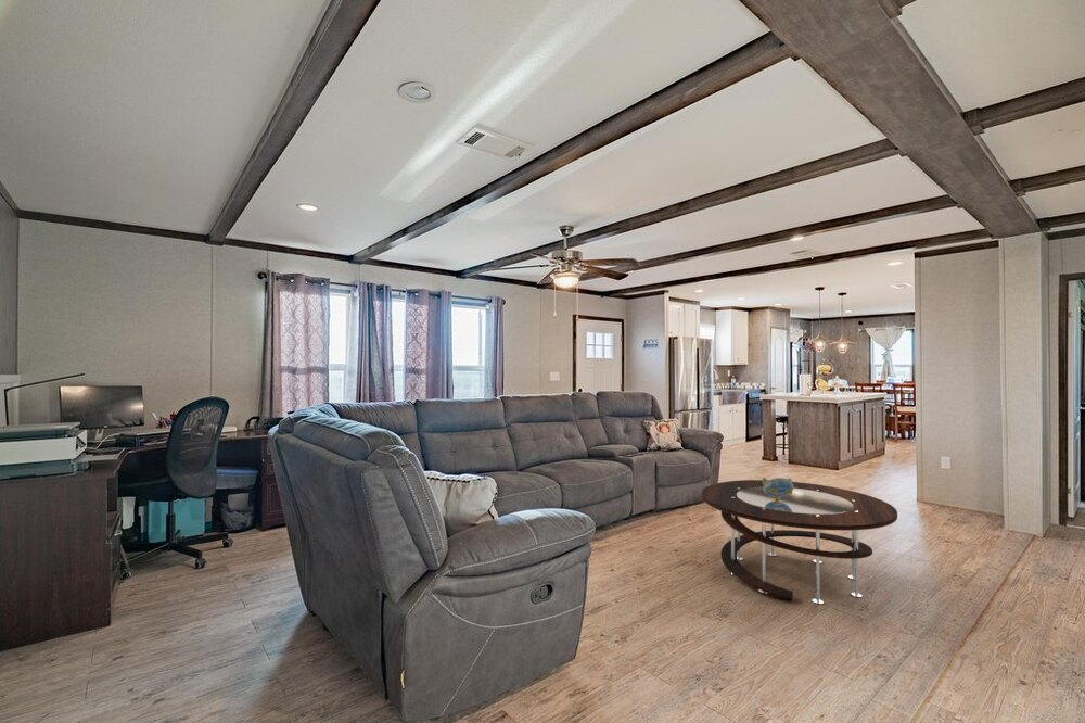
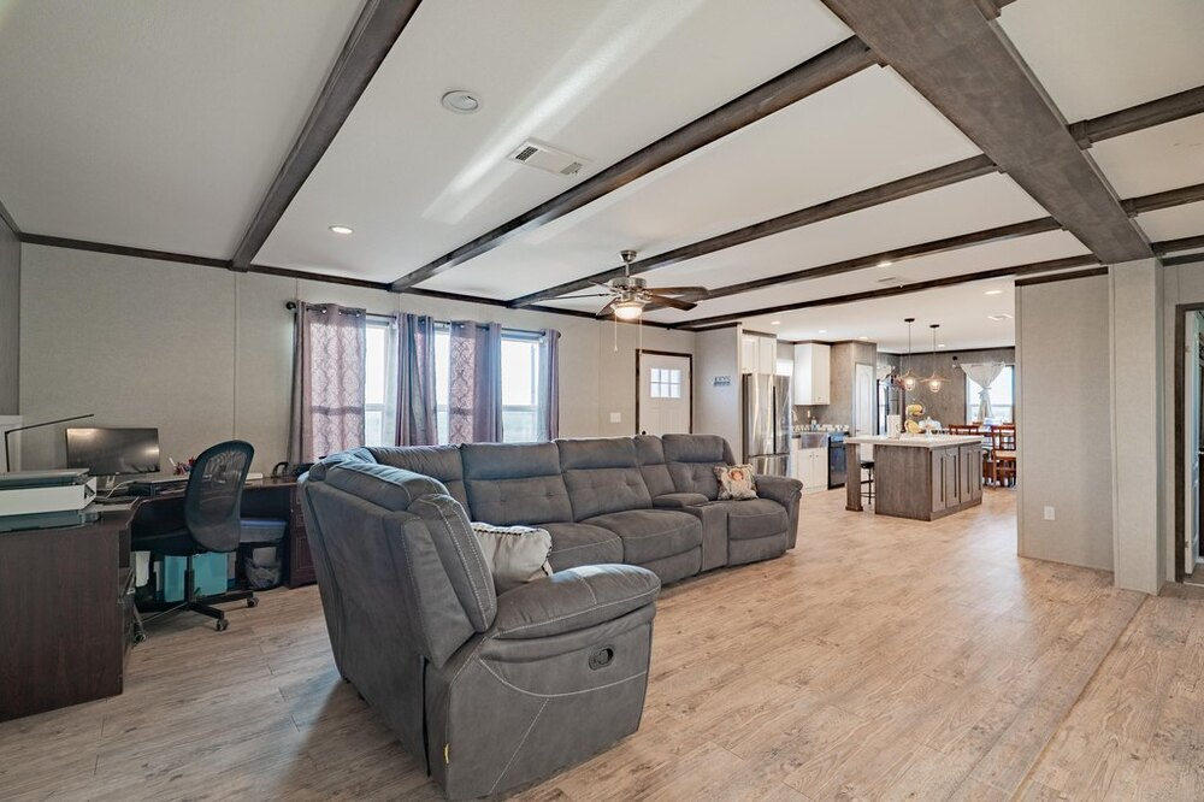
- coffee table [701,479,898,605]
- decorative bowl [761,477,793,499]
